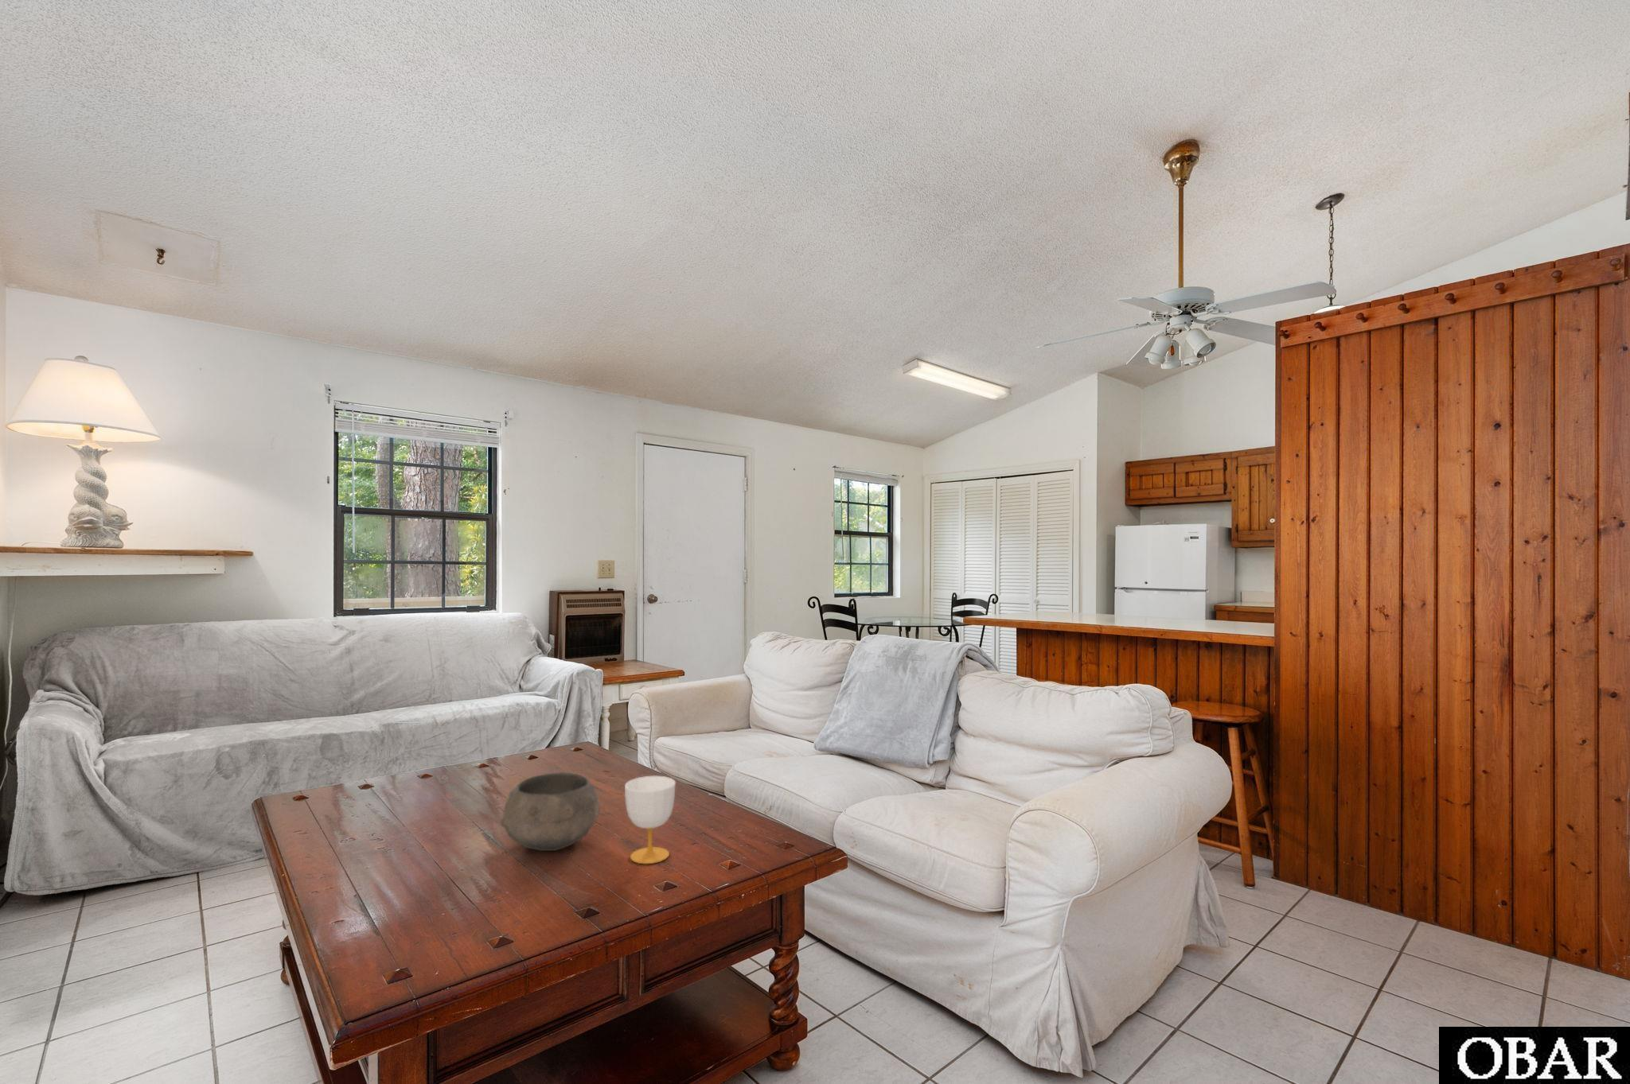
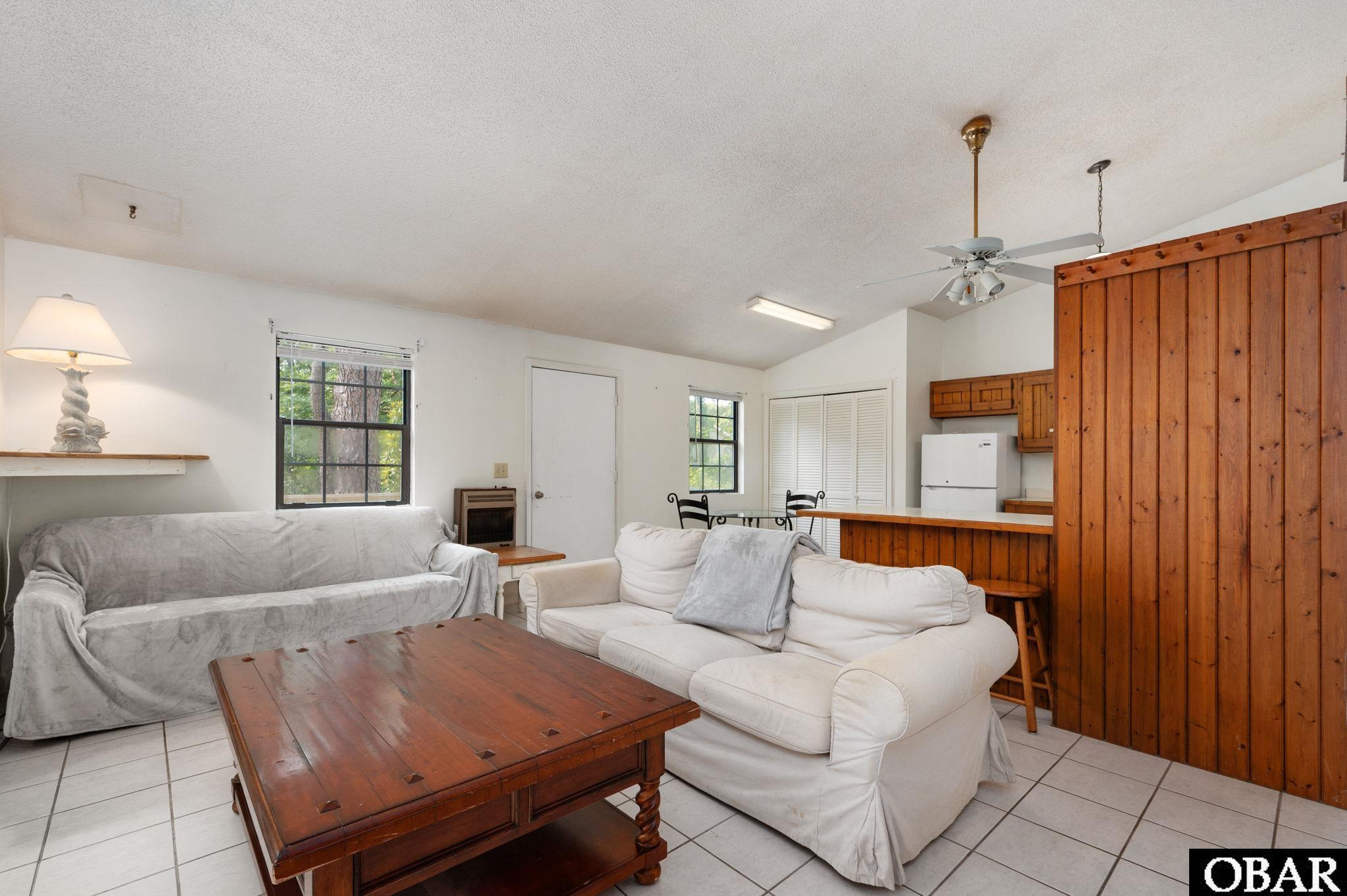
- cup [624,775,675,865]
- bowl [500,772,601,852]
